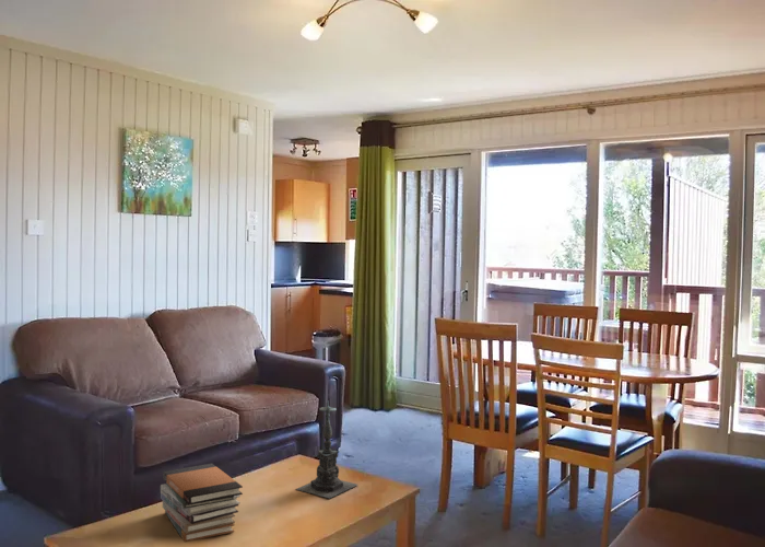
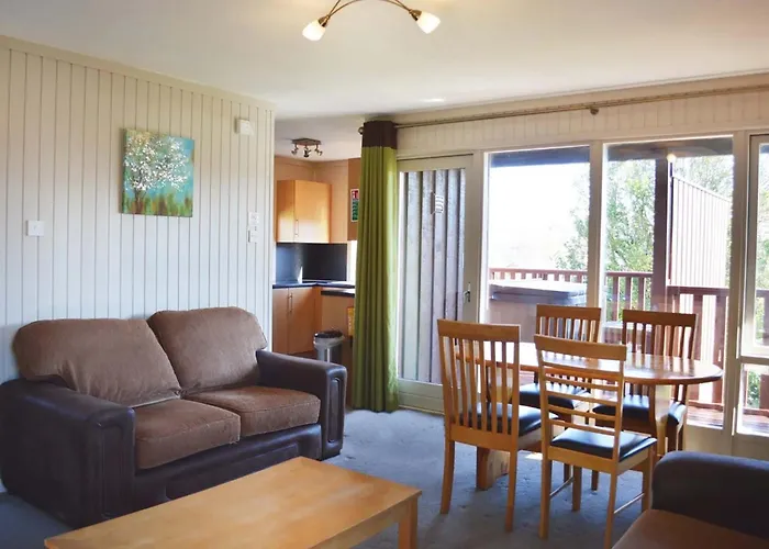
- candle holder [296,401,358,499]
- book stack [160,463,244,543]
